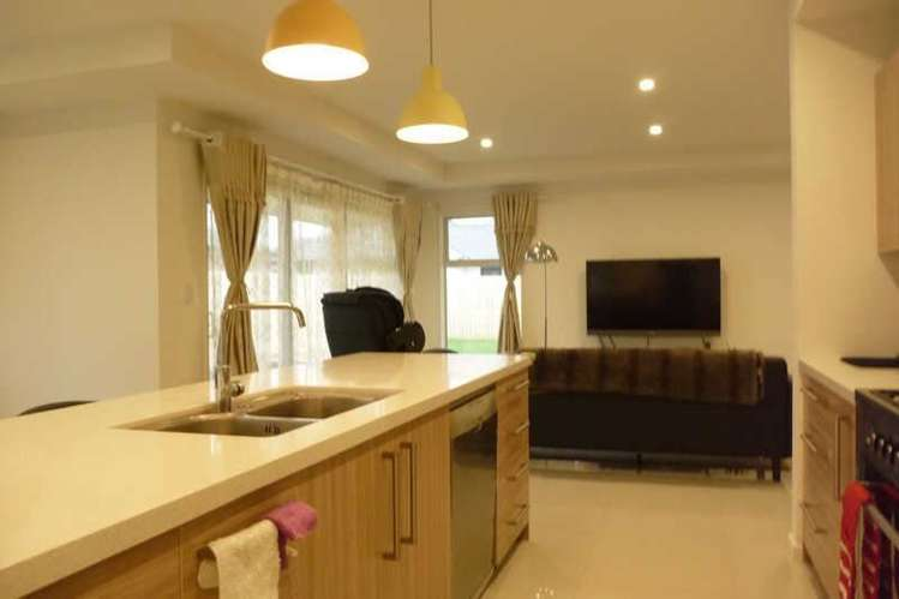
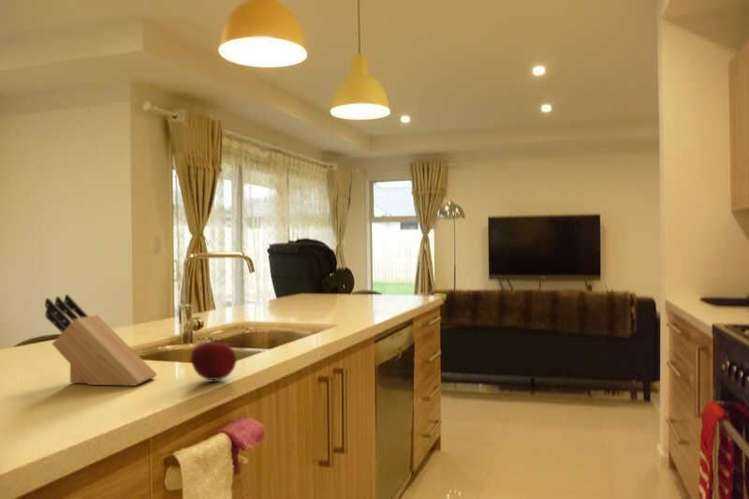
+ knife block [44,294,158,387]
+ fruit [190,336,237,381]
